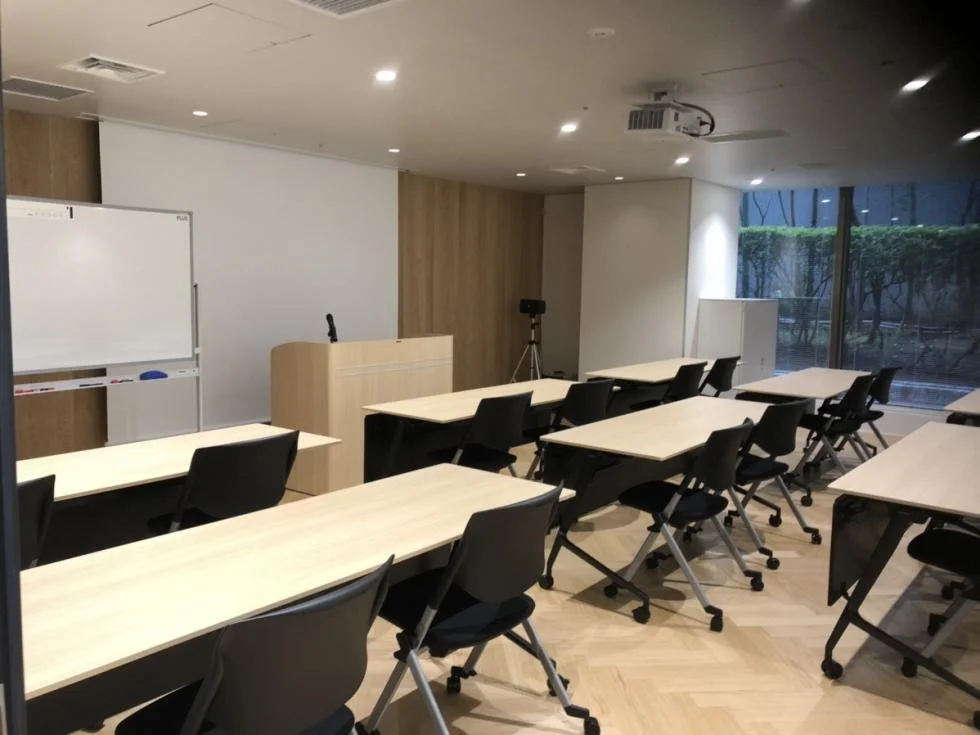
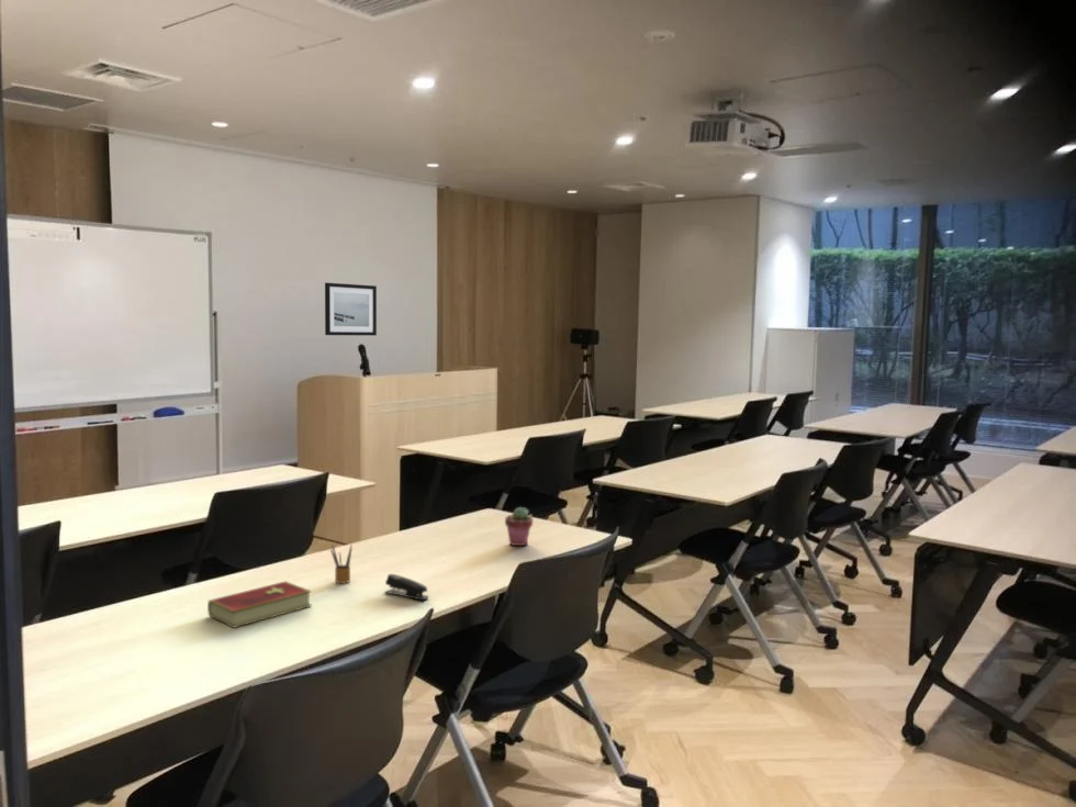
+ stapler [384,573,430,601]
+ pencil box [329,542,354,584]
+ wall art [324,282,378,337]
+ hardcover book [206,580,313,629]
+ potted succulent [504,506,535,547]
